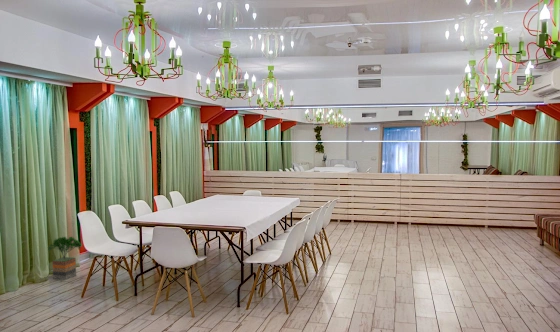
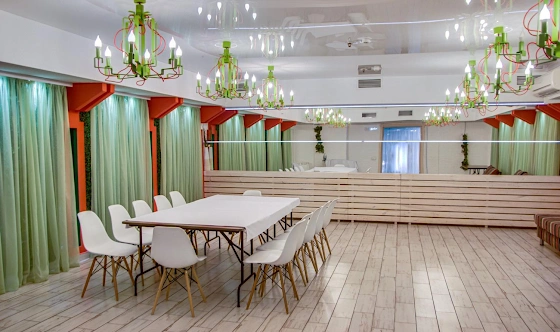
- potted tree [47,236,83,281]
